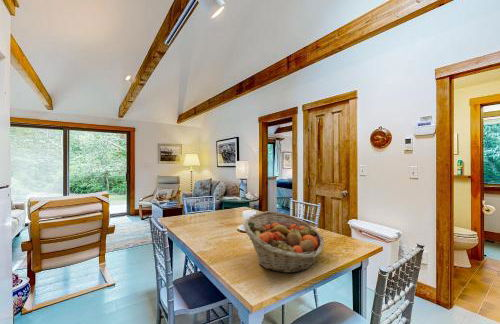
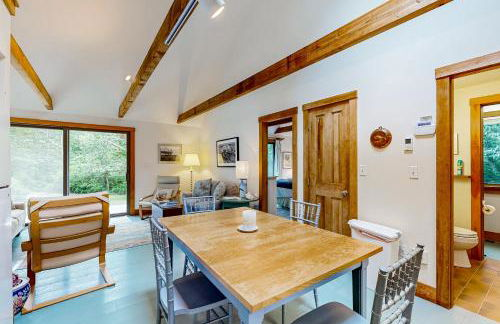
- fruit basket [243,210,325,274]
